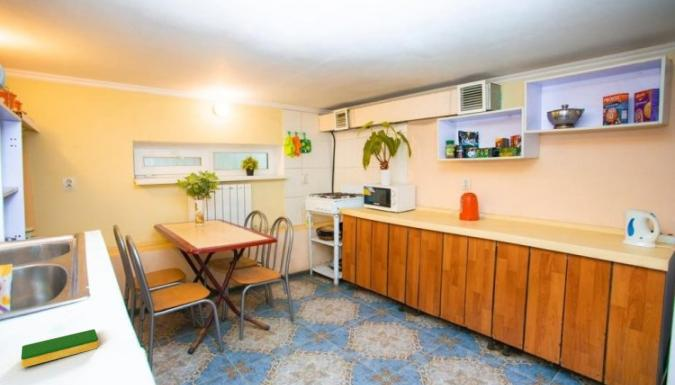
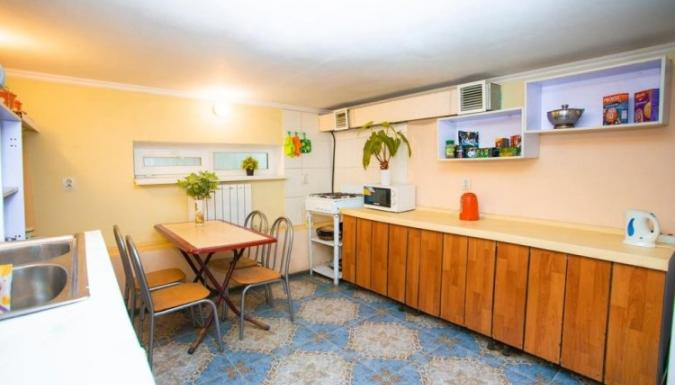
- dish sponge [20,328,99,369]
